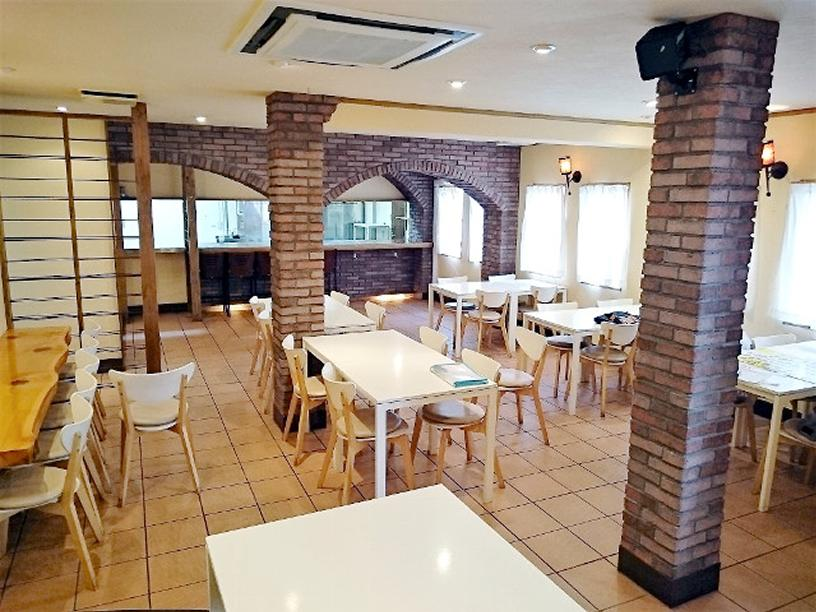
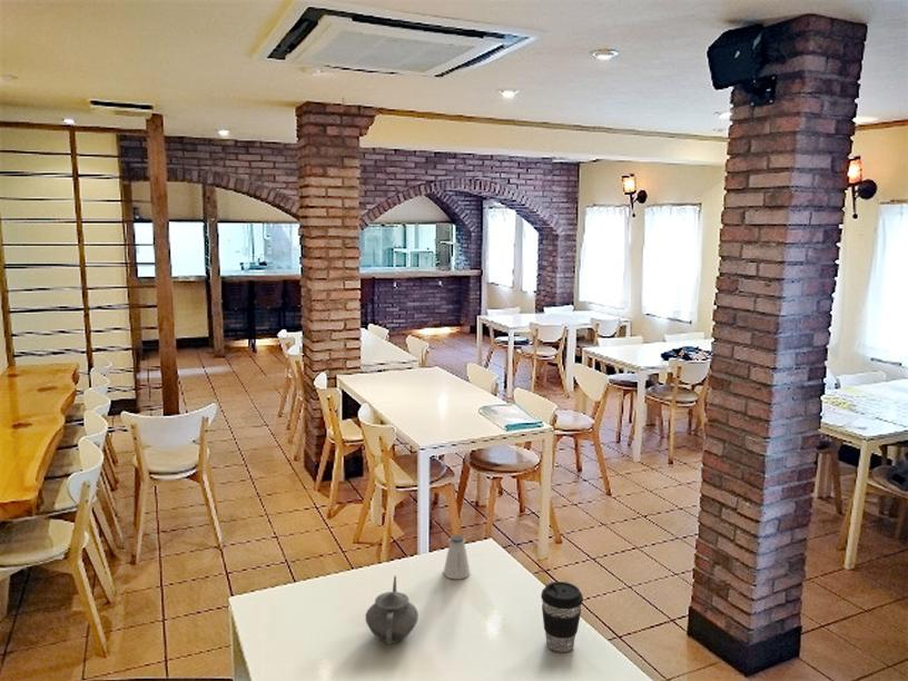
+ coffee cup [540,581,584,653]
+ teapot [365,574,420,645]
+ saltshaker [443,534,471,580]
